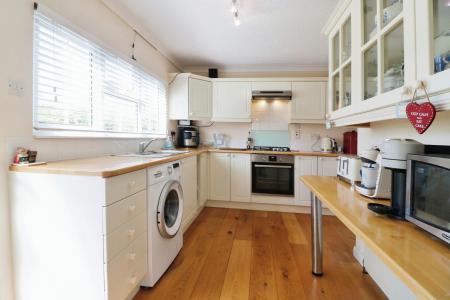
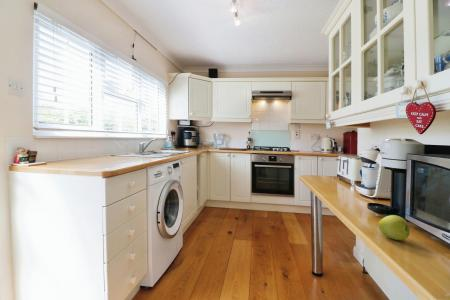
+ apple [377,214,411,241]
